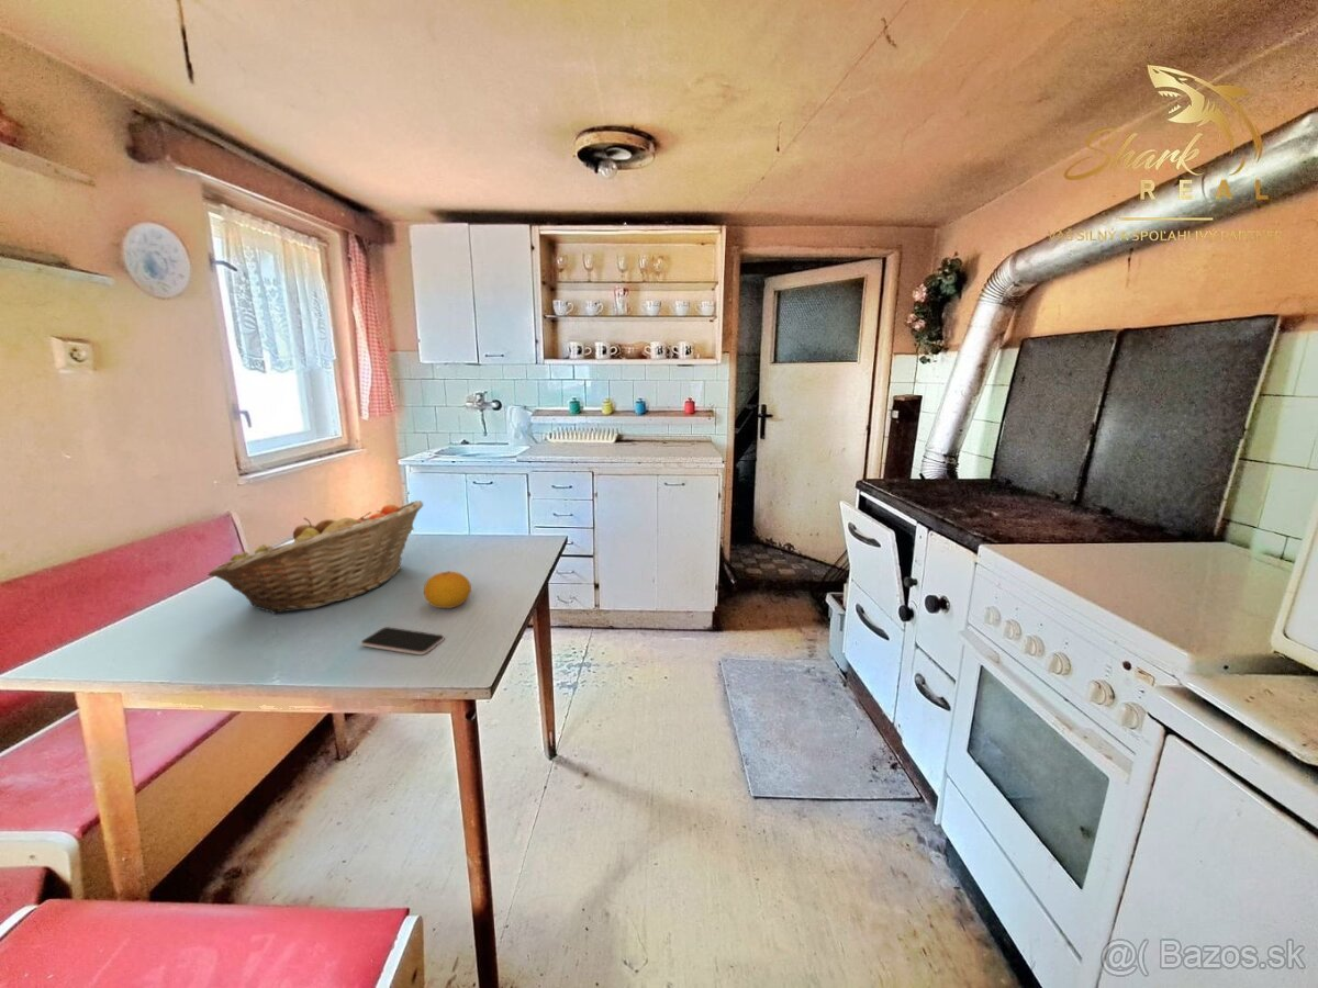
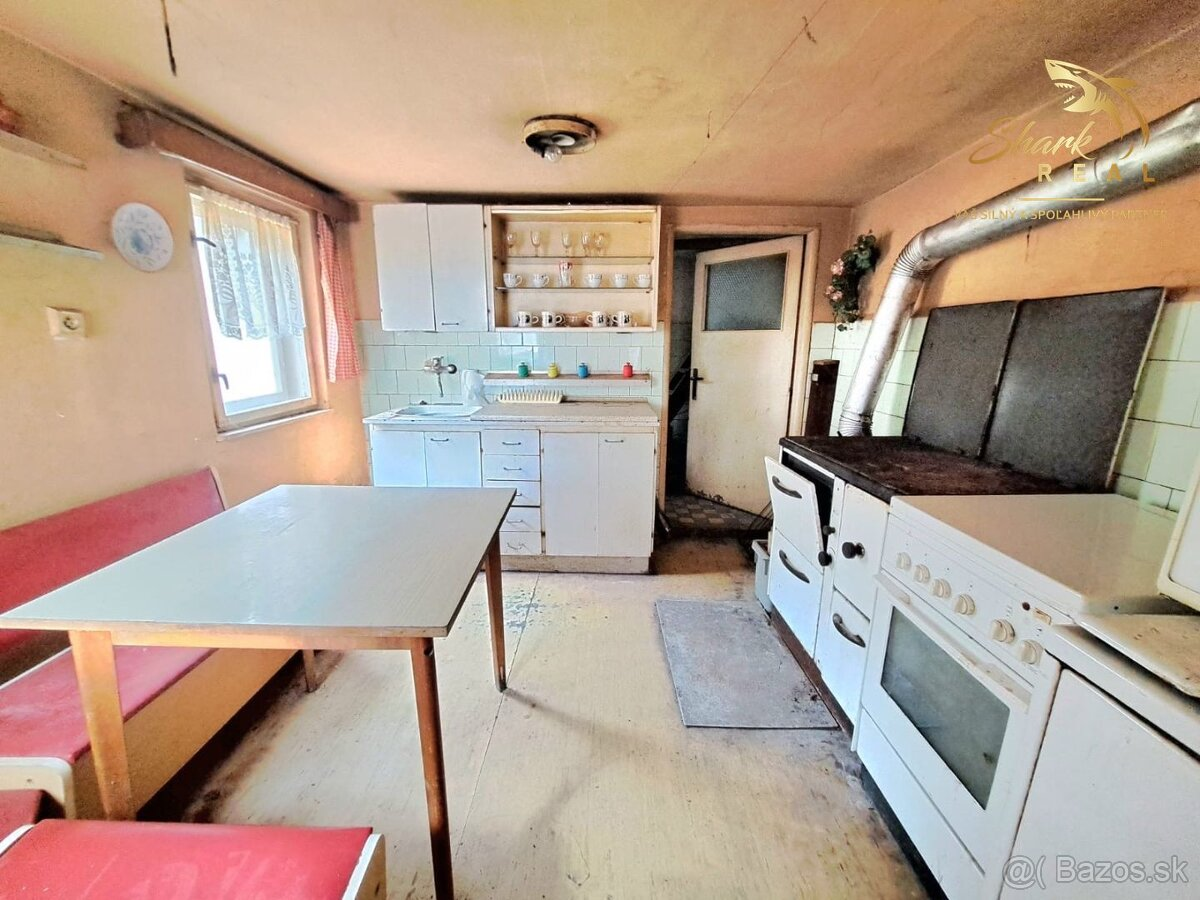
- fruit [423,571,472,609]
- fruit basket [208,499,425,615]
- smartphone [360,626,446,655]
